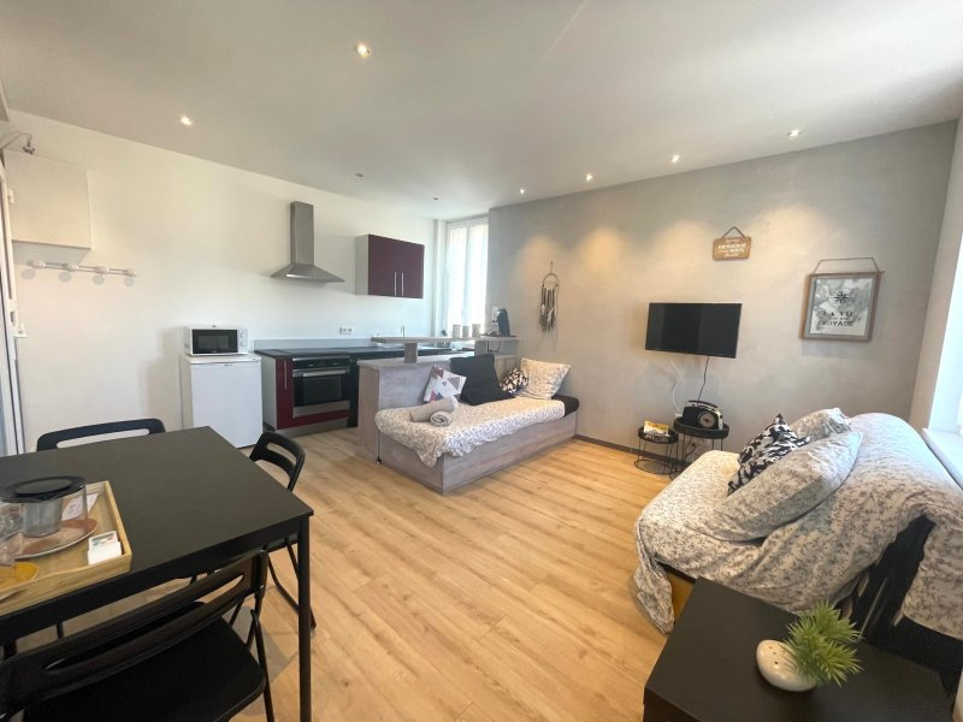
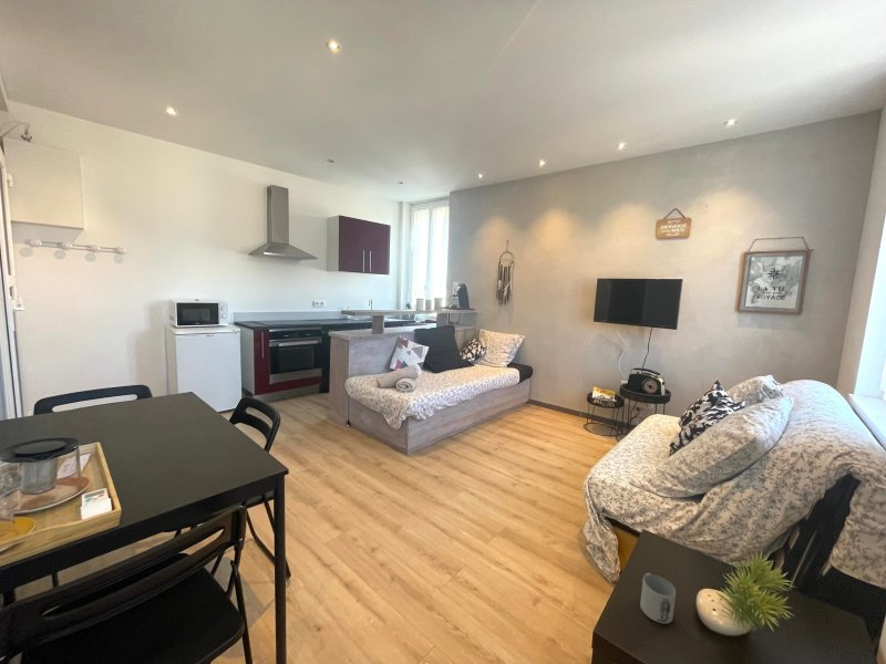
+ mug [639,572,677,625]
